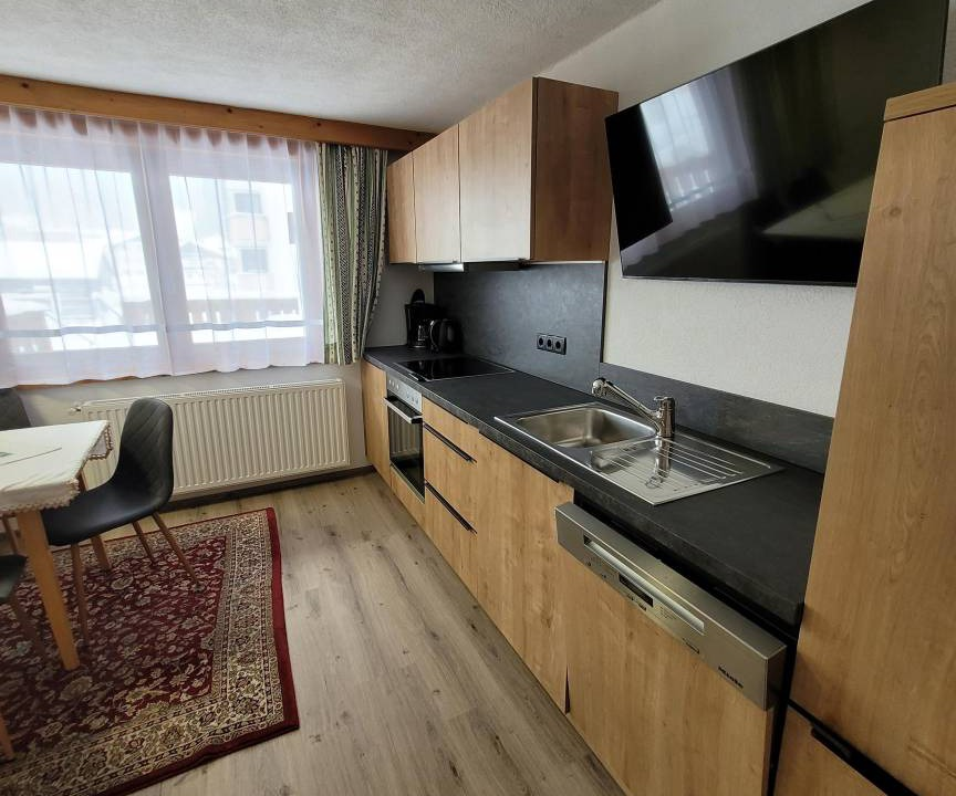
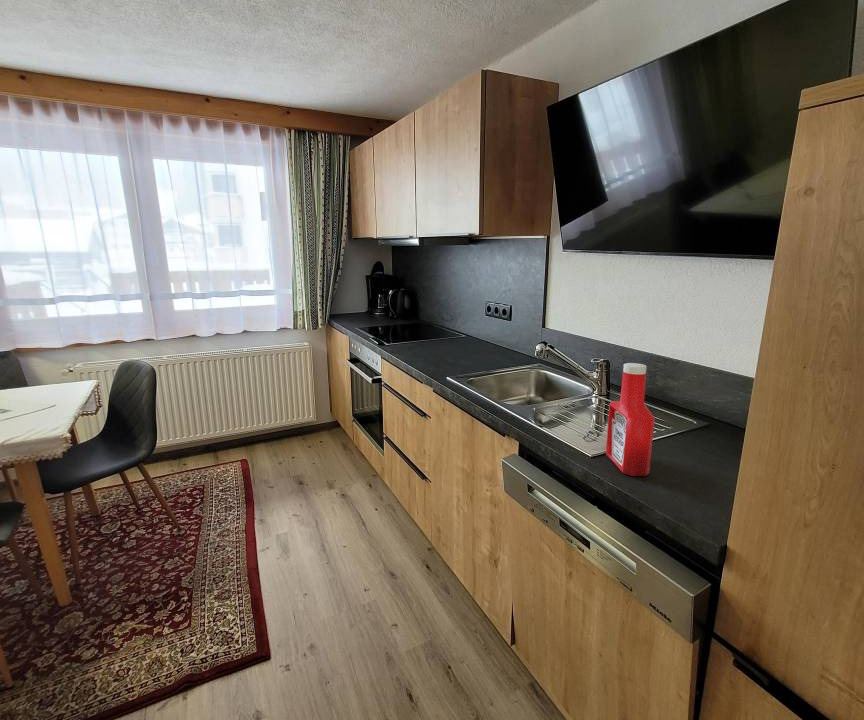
+ soap bottle [605,362,656,477]
